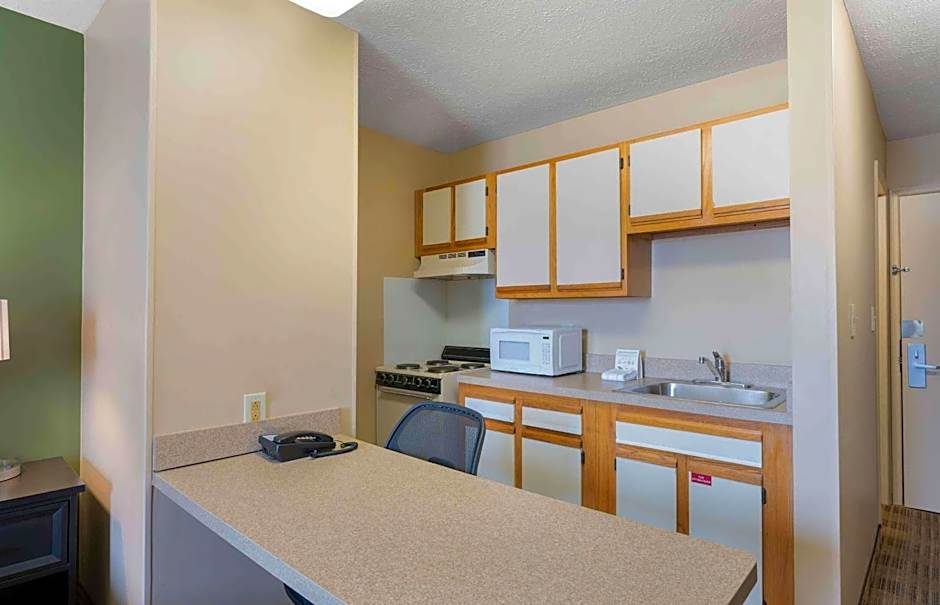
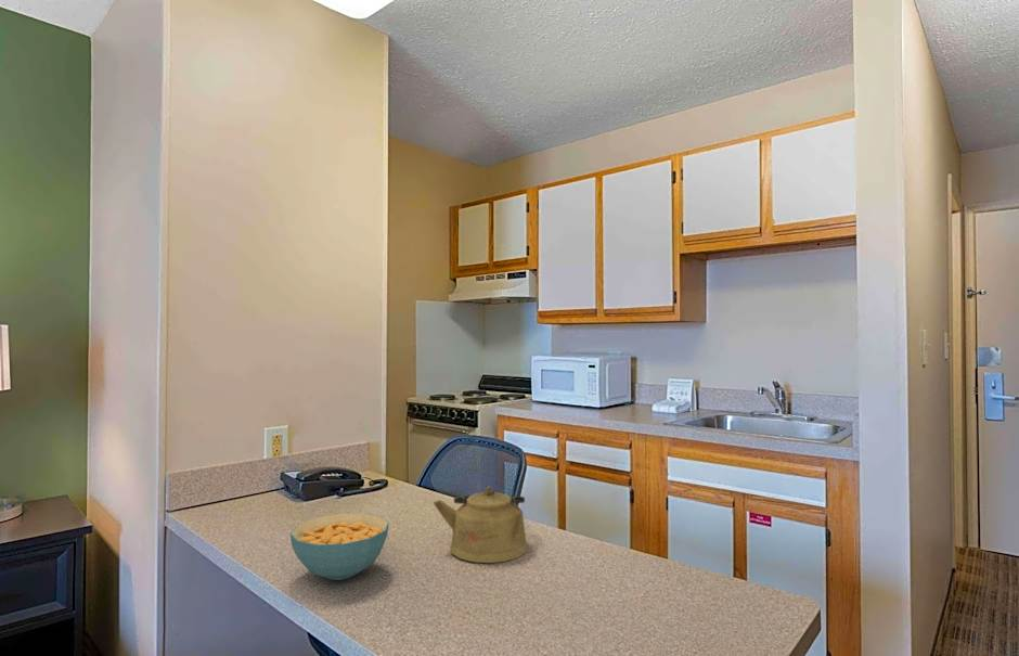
+ cereal bowl [289,512,390,581]
+ kettle [433,486,529,564]
